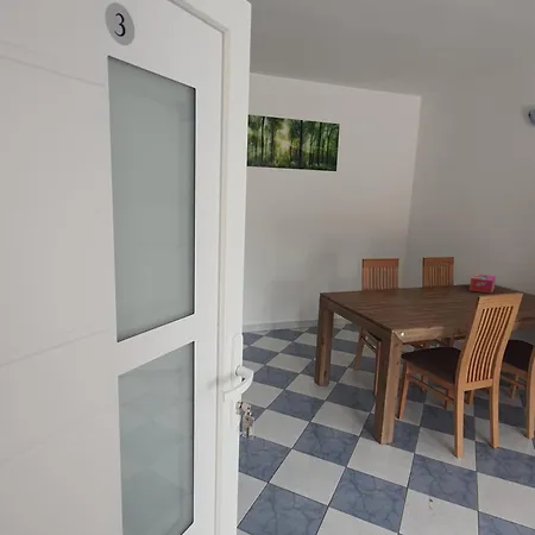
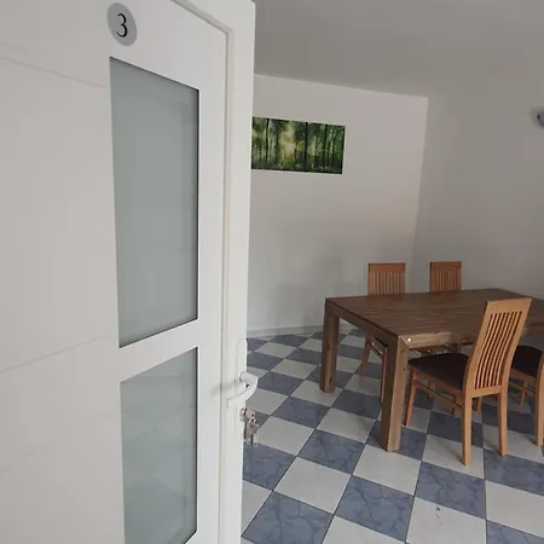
- tissue box [468,272,497,295]
